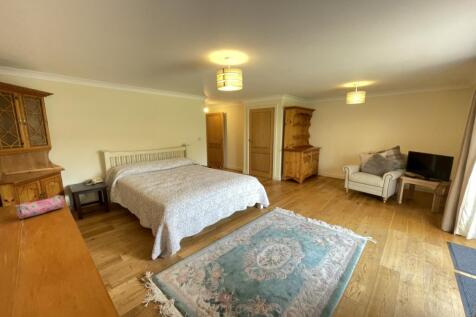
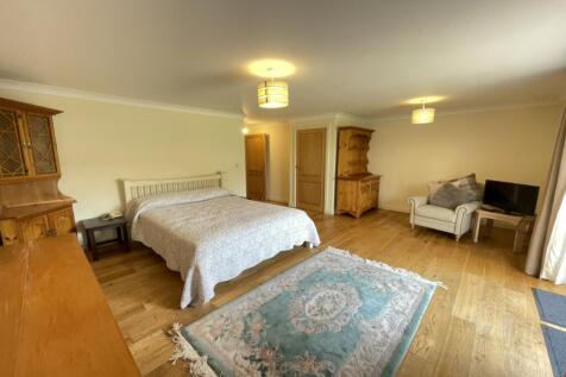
- pencil case [15,194,65,220]
